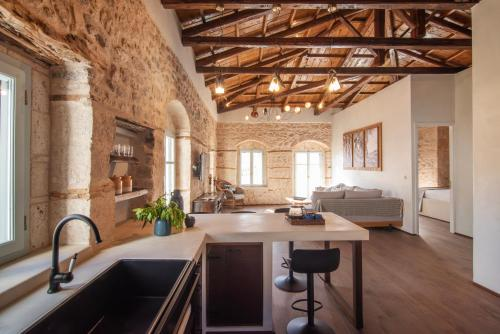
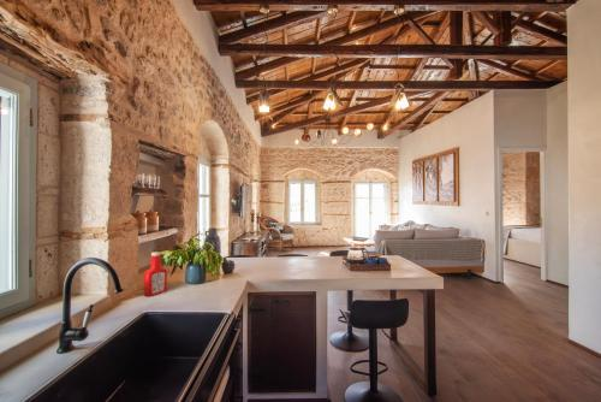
+ soap bottle [143,250,168,297]
